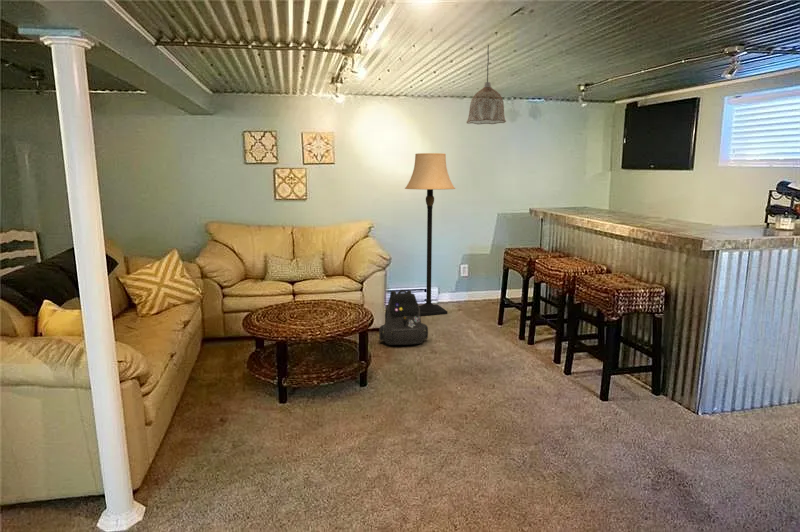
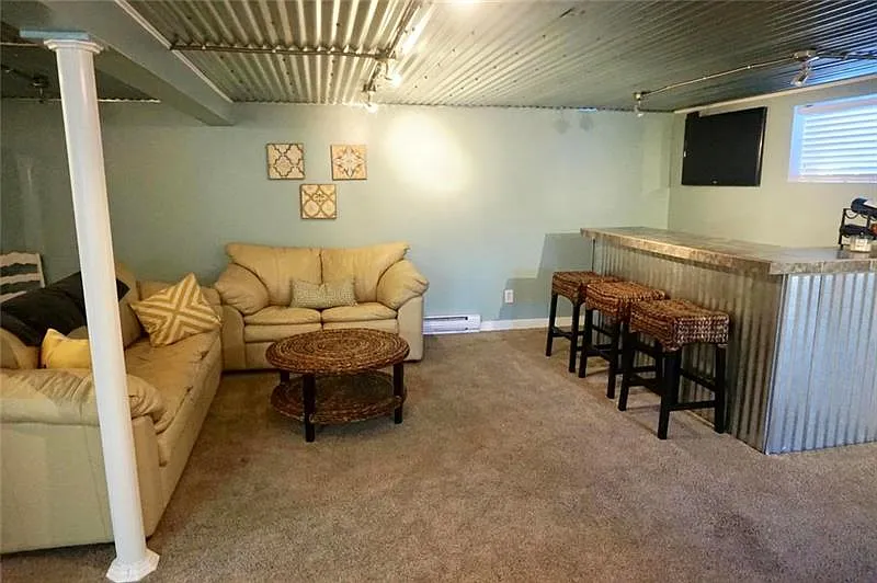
- pendant lamp [465,44,507,125]
- backpack [378,289,429,346]
- lamp [404,152,456,317]
